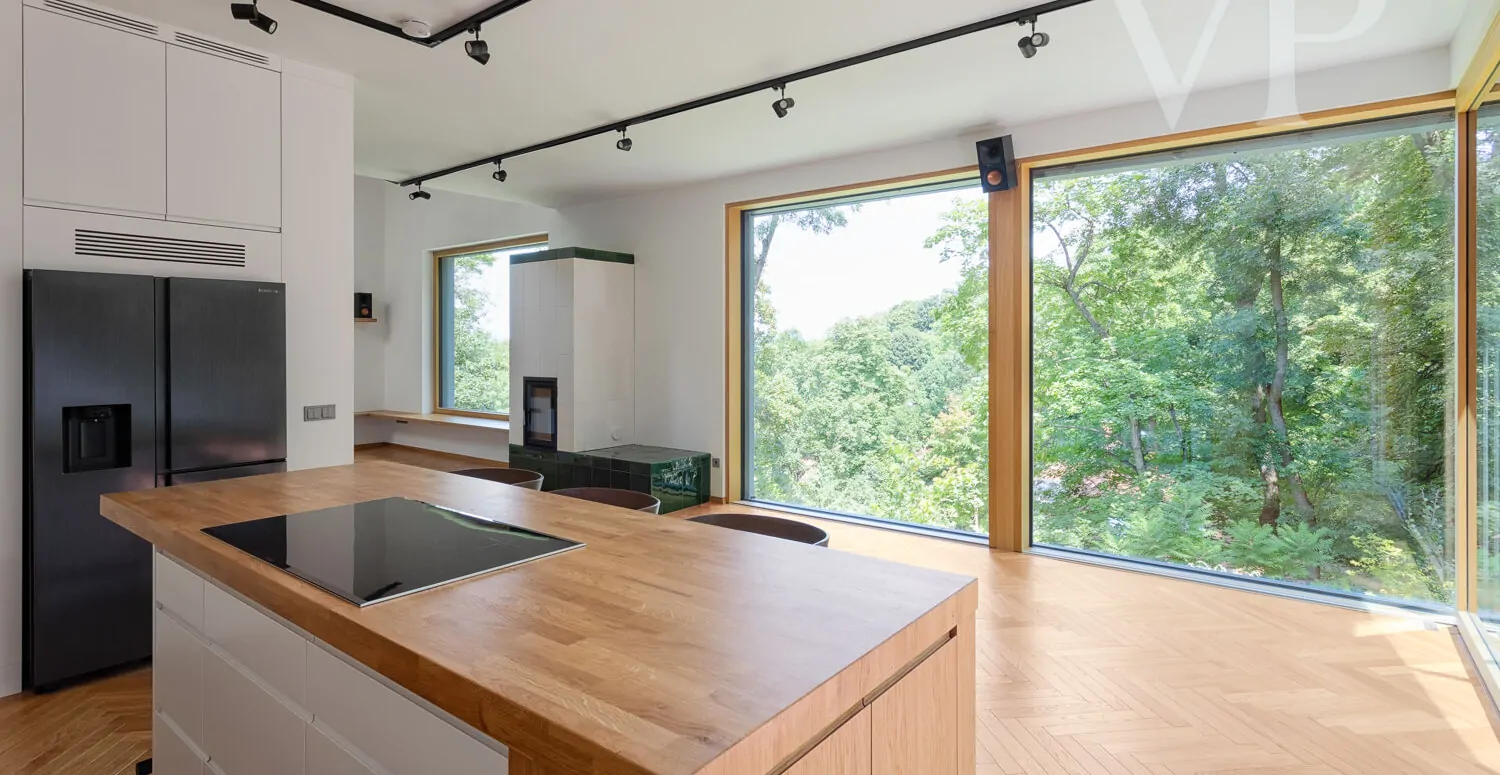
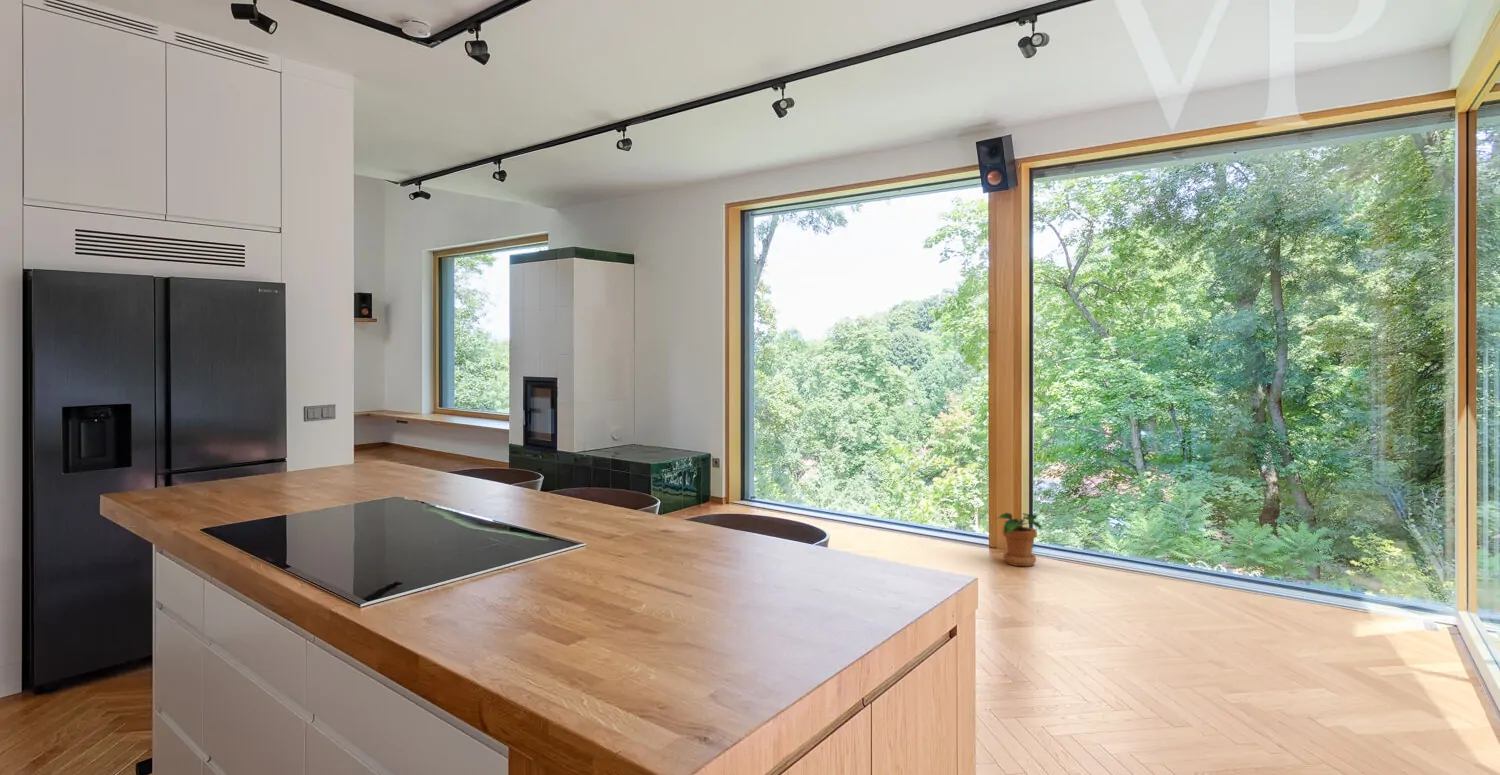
+ potted plant [995,512,1042,567]
